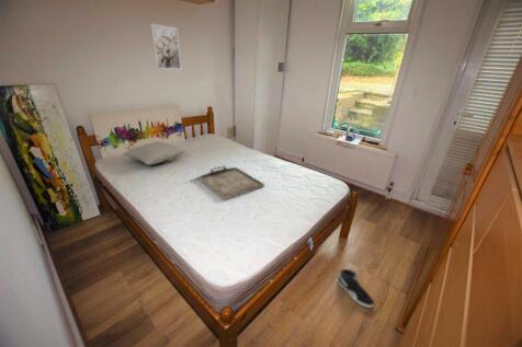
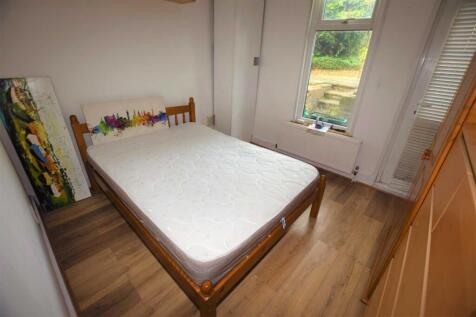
- serving tray [197,165,265,201]
- pillow [122,140,188,166]
- wall art [149,23,182,71]
- sneaker [337,268,375,309]
